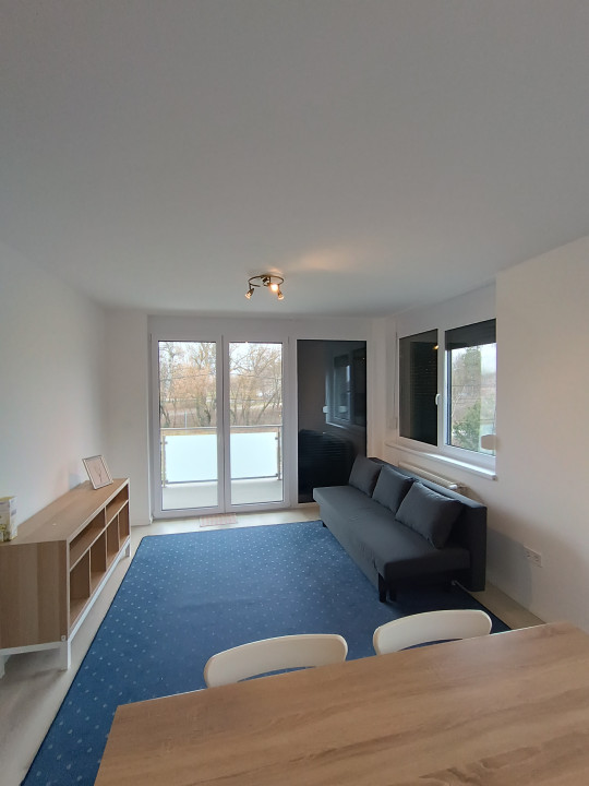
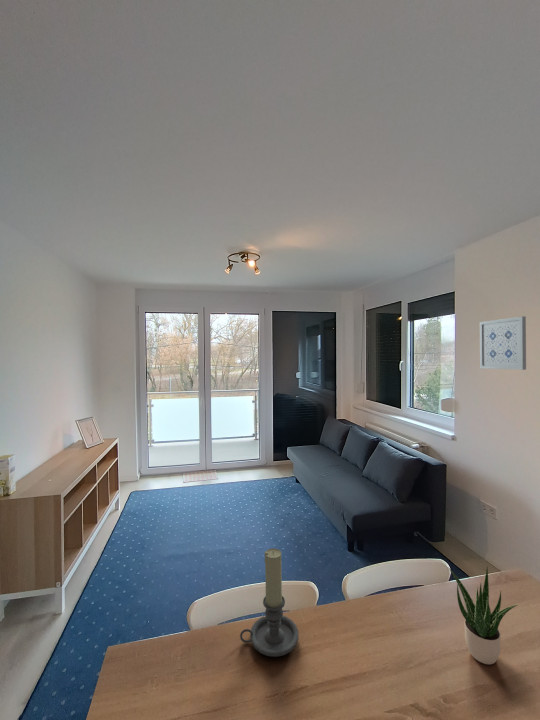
+ candle holder [239,547,299,658]
+ wall art [479,315,527,371]
+ potted plant [447,566,518,665]
